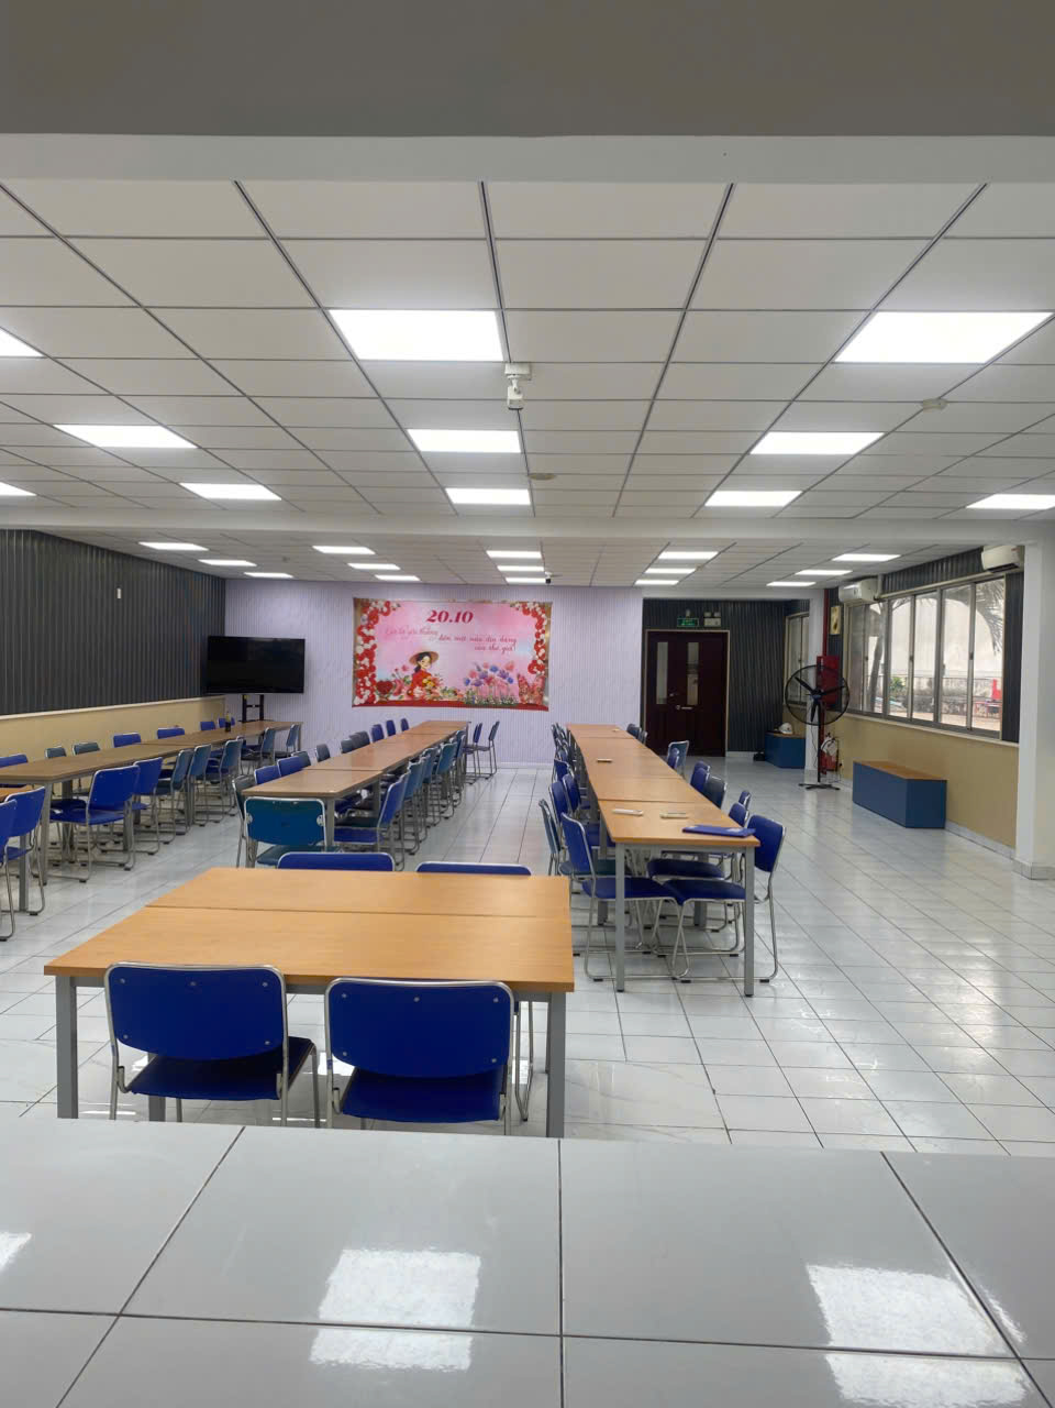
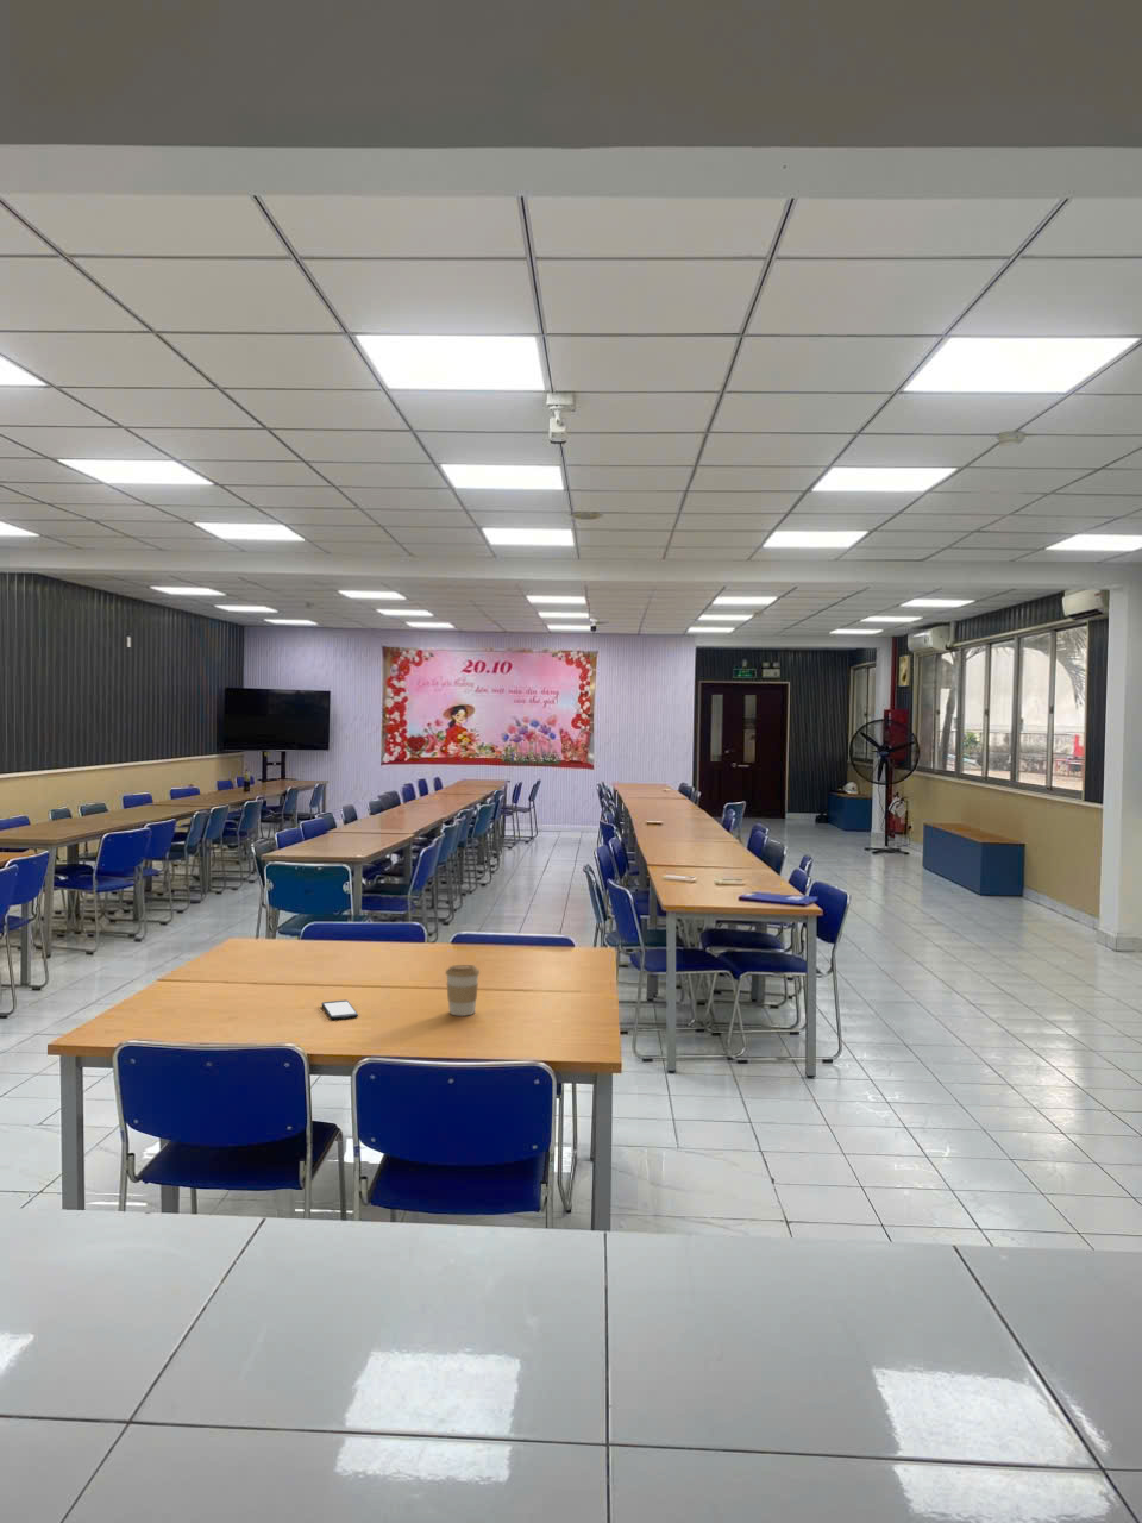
+ coffee cup [444,964,481,1017]
+ smartphone [321,999,359,1021]
